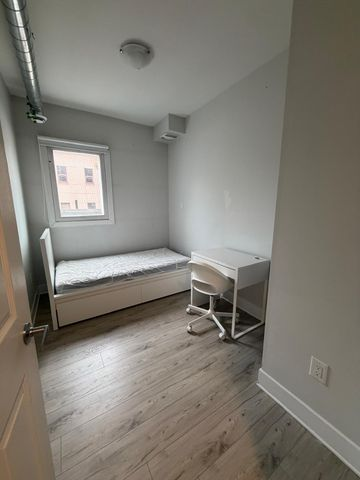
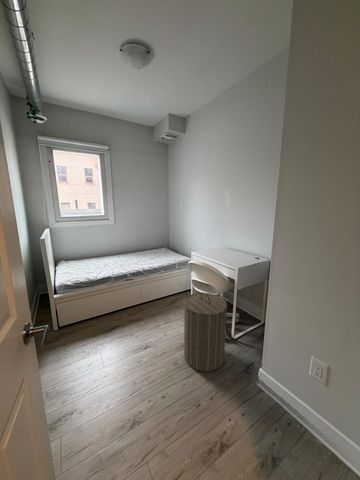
+ laundry hamper [183,292,228,373]
